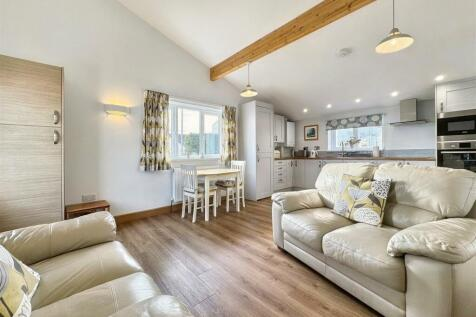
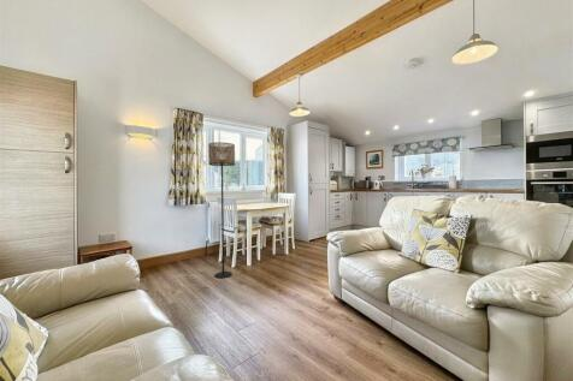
+ floor lamp [207,141,236,279]
